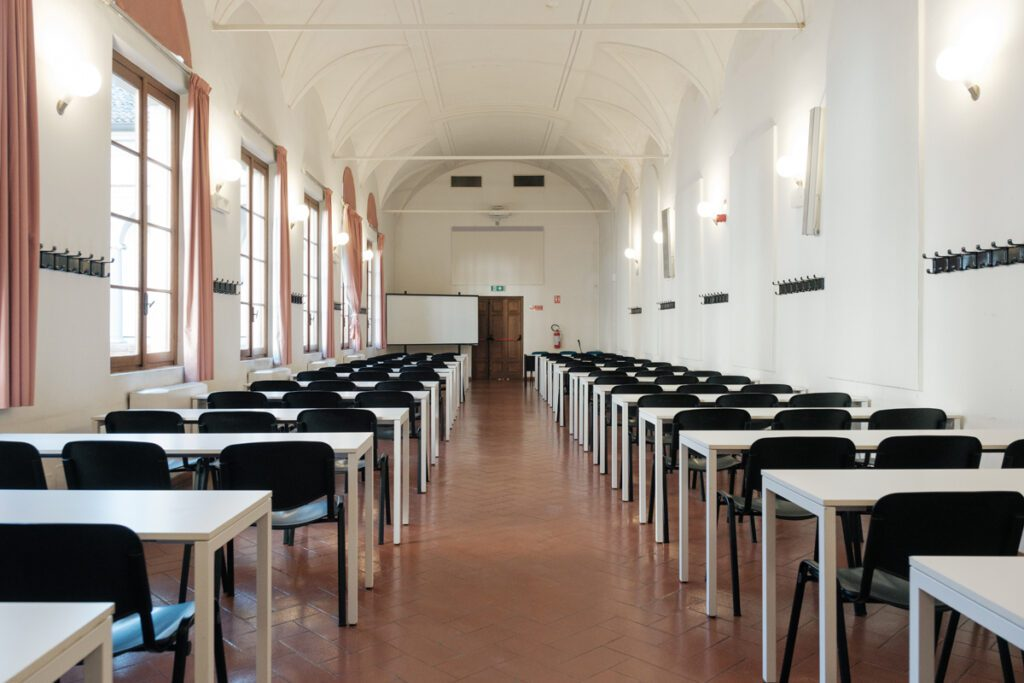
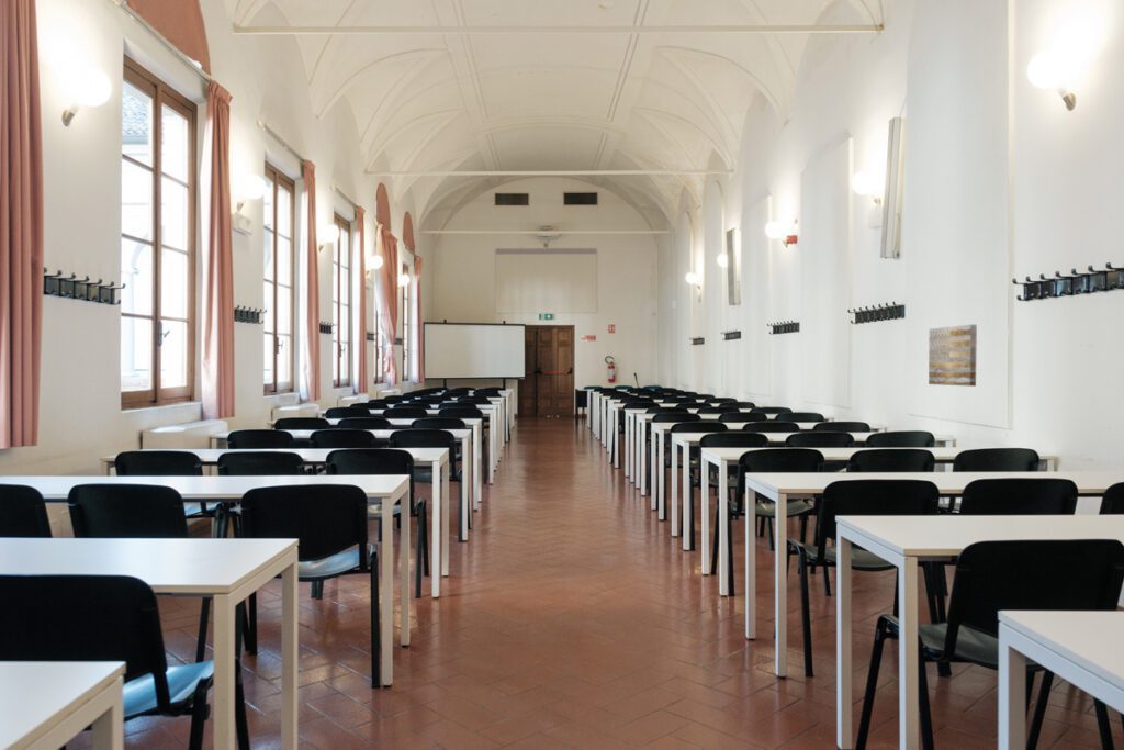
+ wall art [928,324,978,388]
